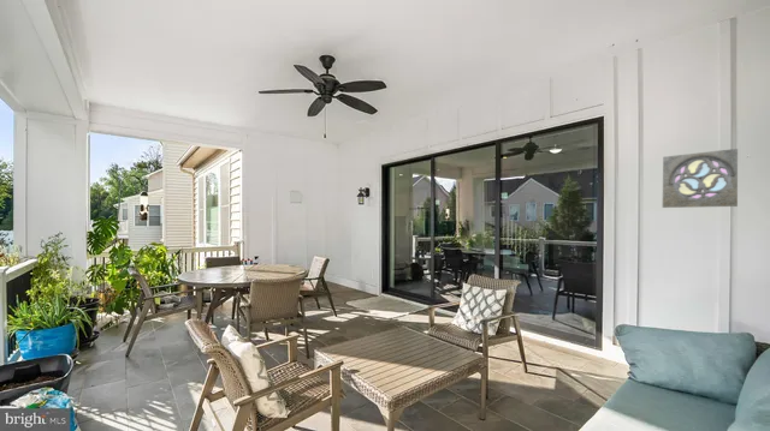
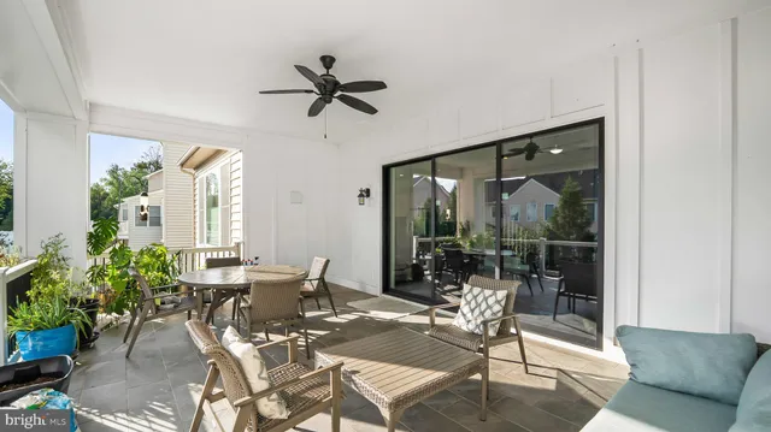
- wall ornament [662,148,739,209]
